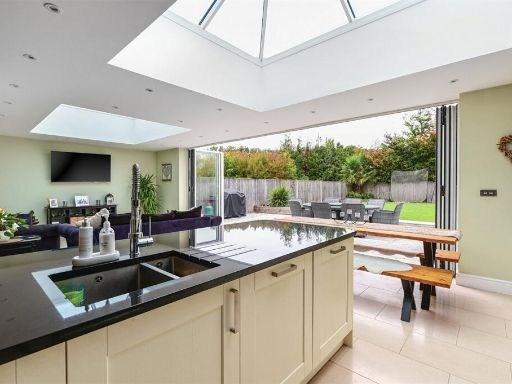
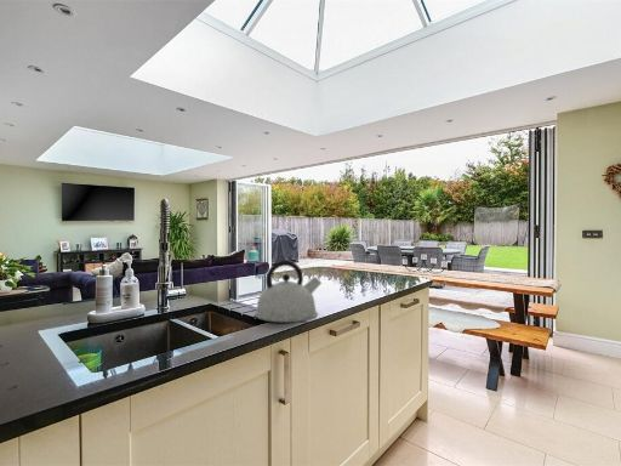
+ kettle [253,260,323,324]
